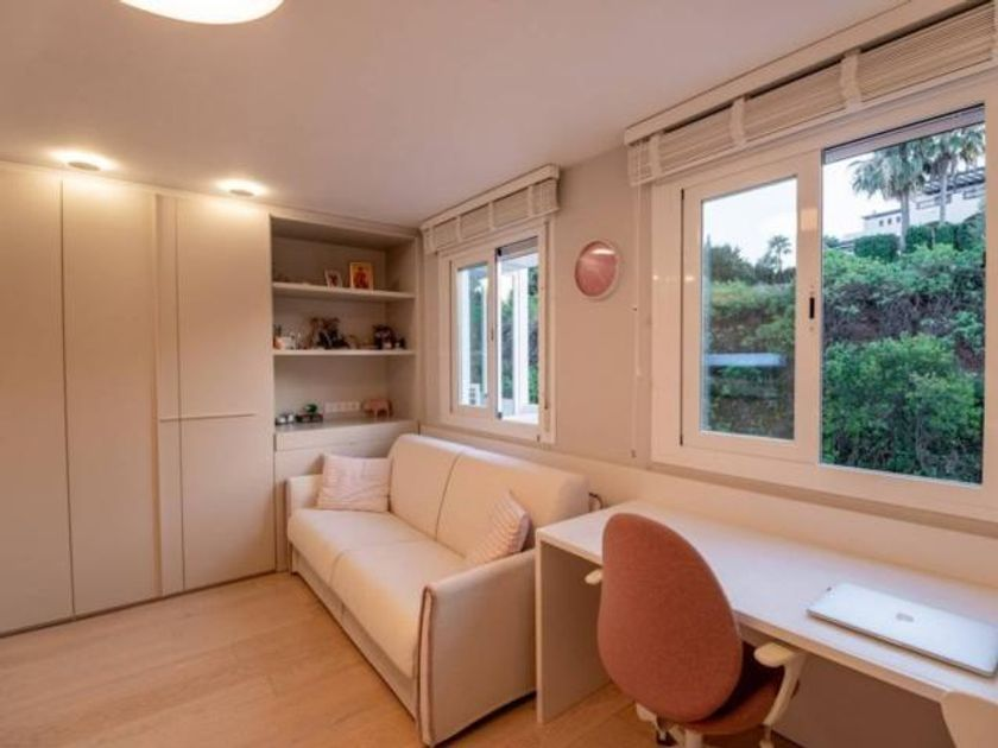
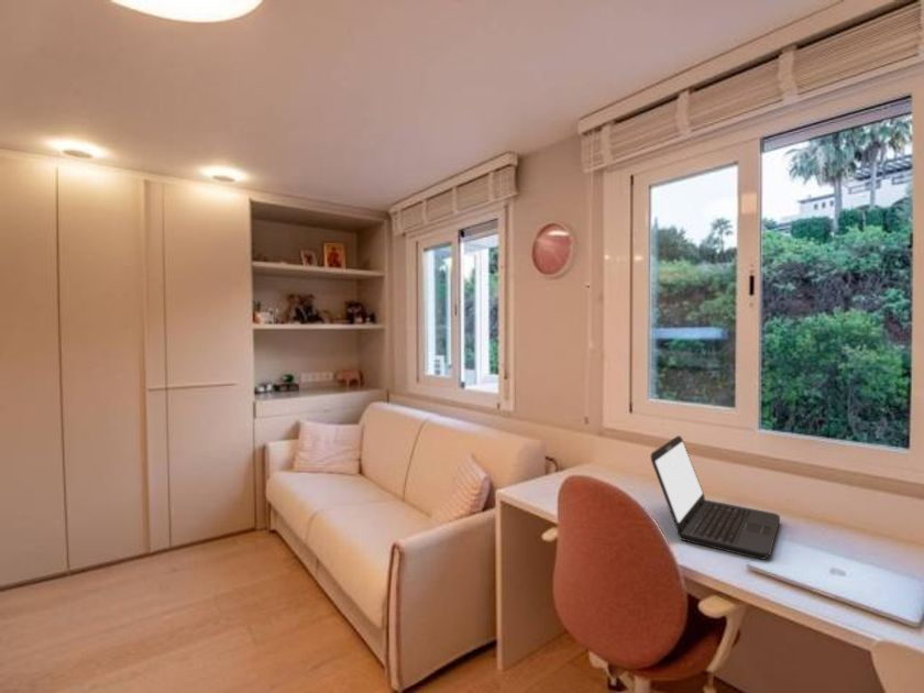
+ laptop [649,435,781,561]
